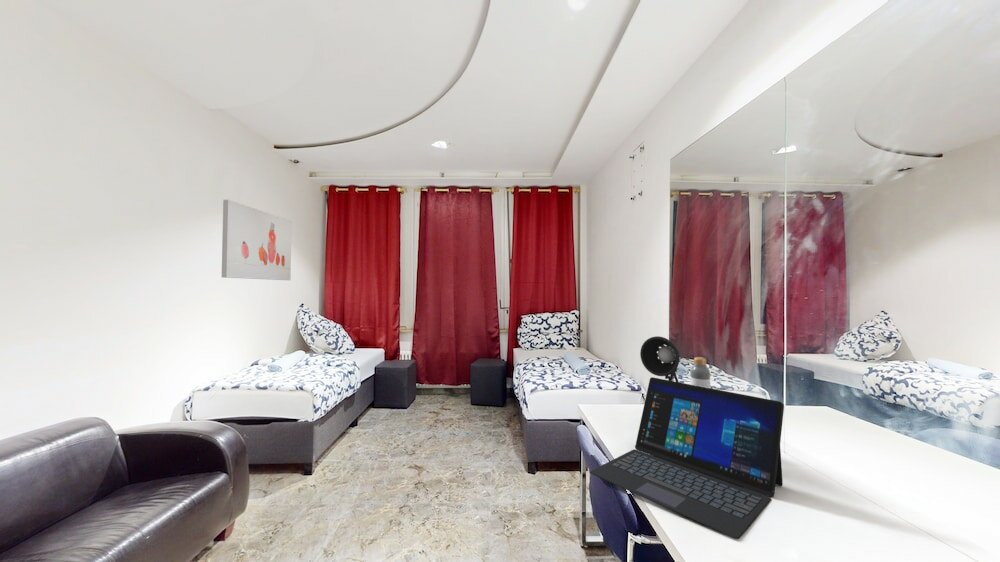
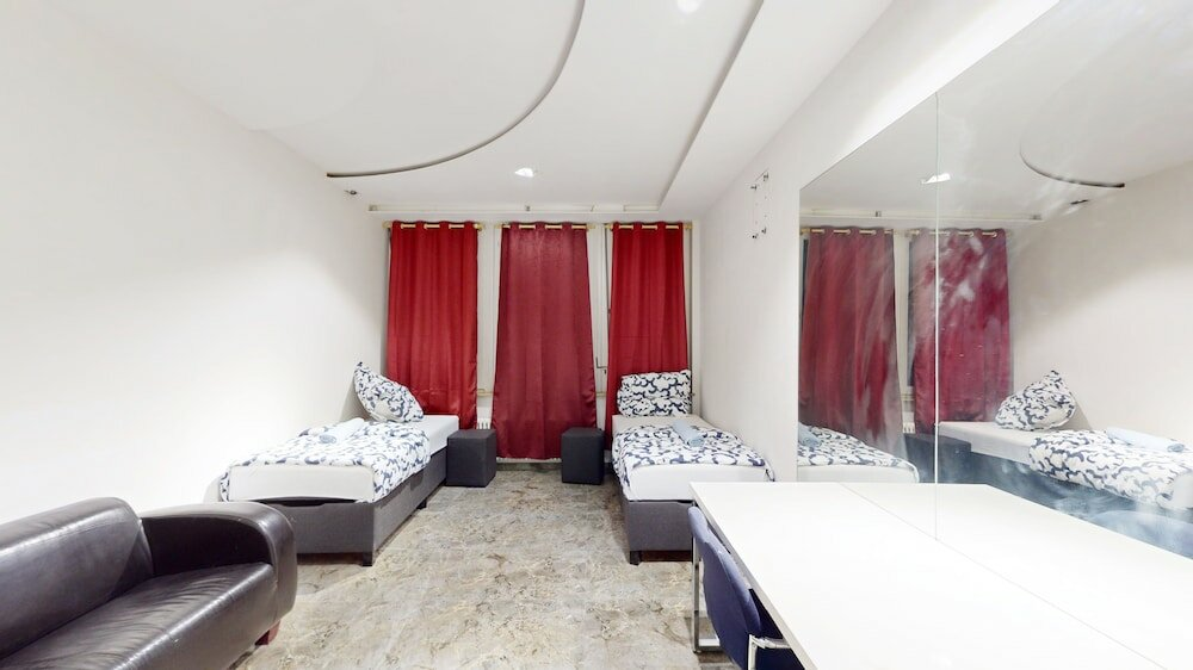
- laptop [589,376,785,540]
- bottle [689,356,711,388]
- desk lamp [639,335,680,382]
- wall art [221,199,293,281]
